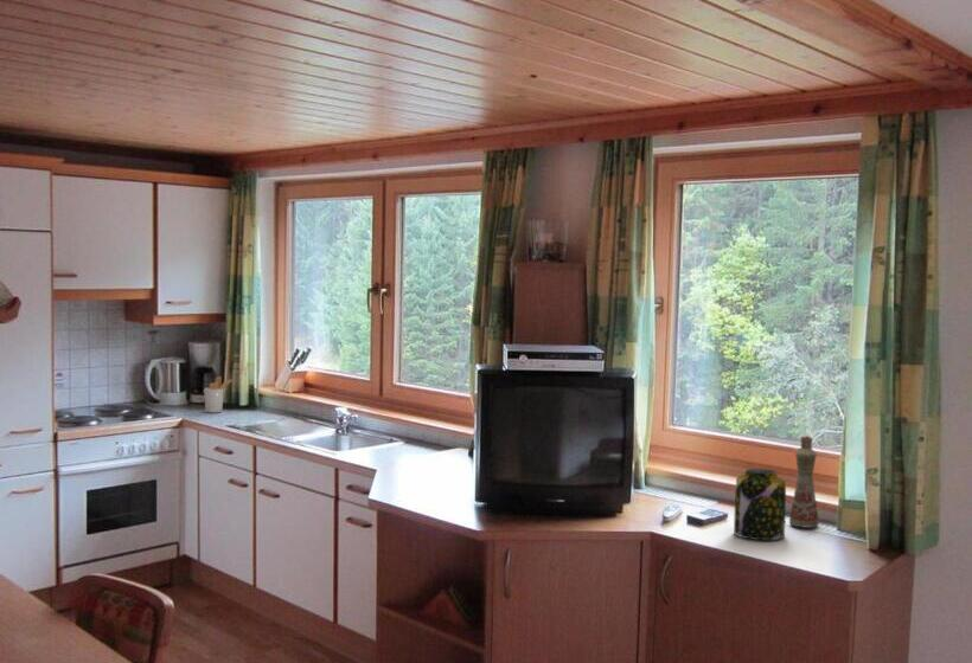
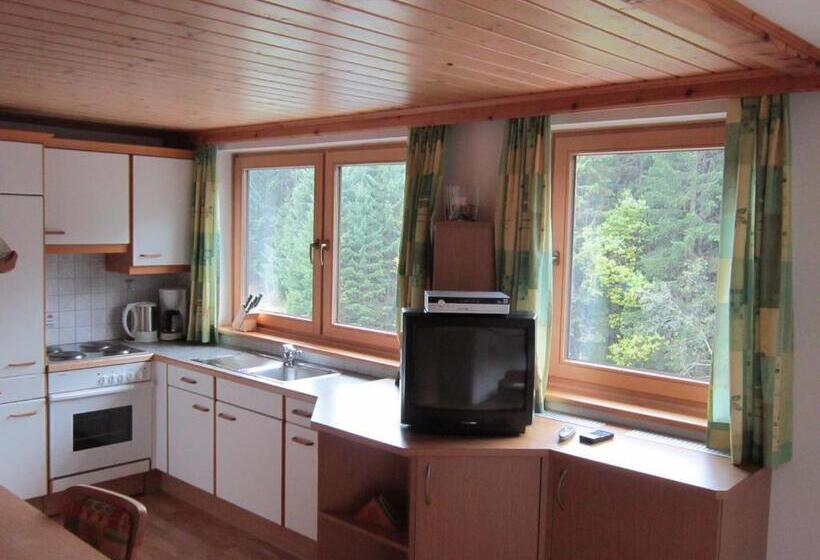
- bottle [788,435,820,529]
- utensil holder [203,375,235,414]
- jar [733,468,787,541]
